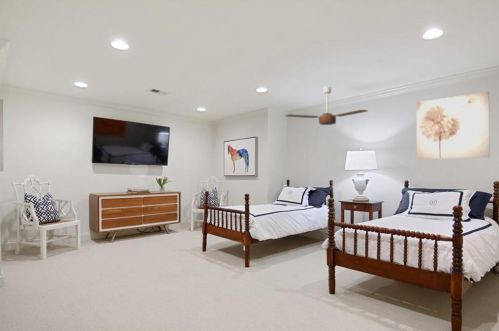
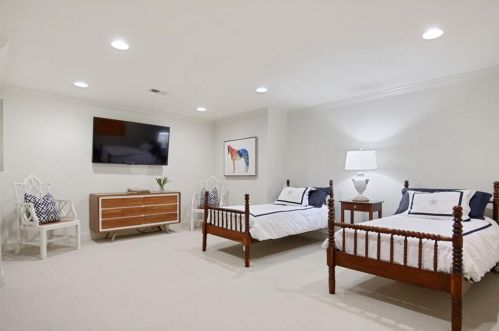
- ceiling fan [284,86,369,126]
- wall art [416,91,490,160]
